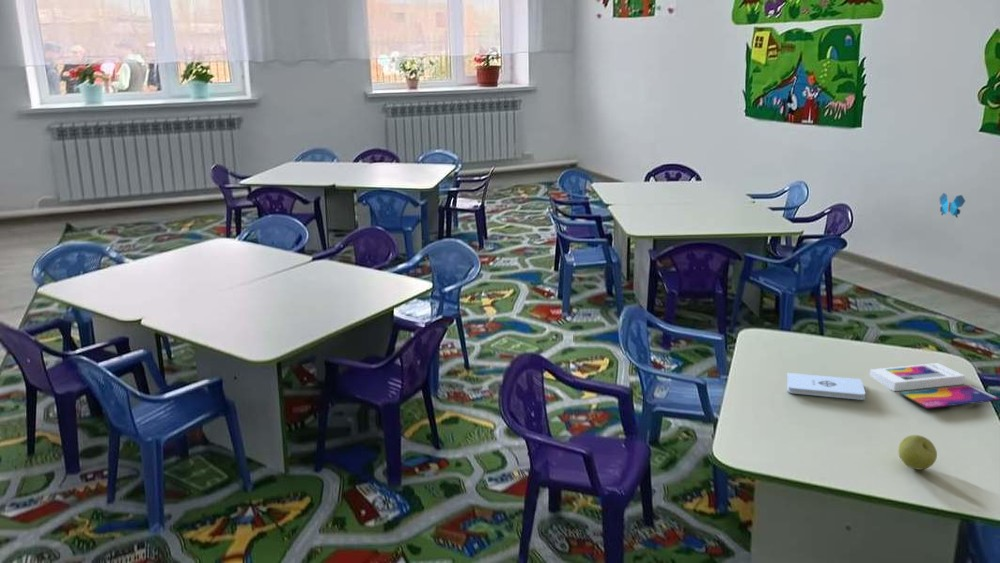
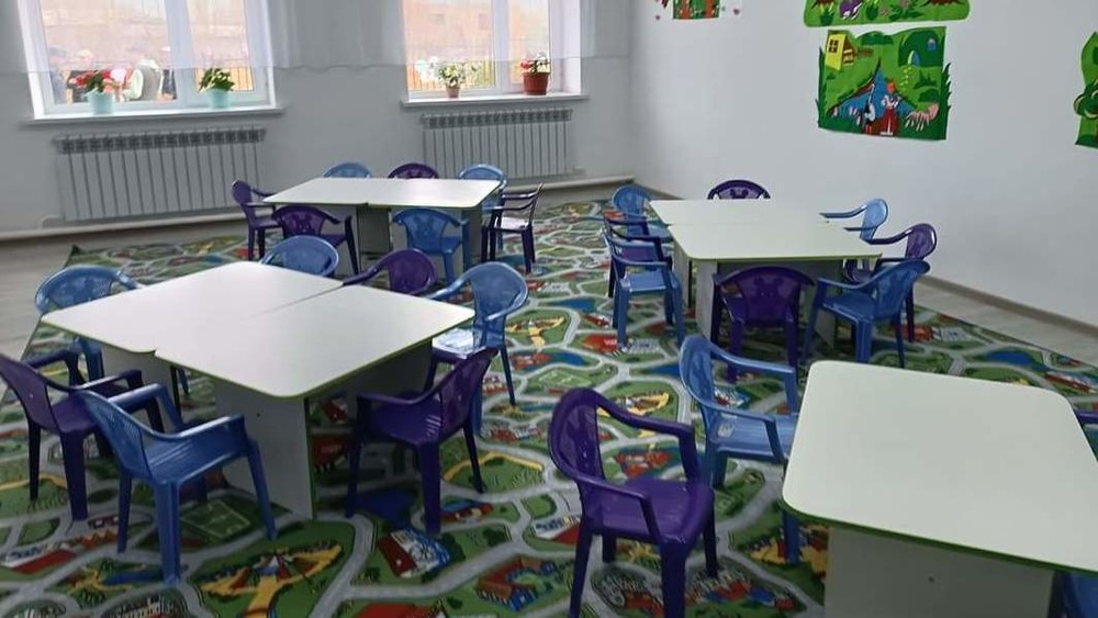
- decorative butterfly [939,192,966,219]
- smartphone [869,362,1000,409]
- apple [897,434,938,471]
- notepad [786,372,866,401]
